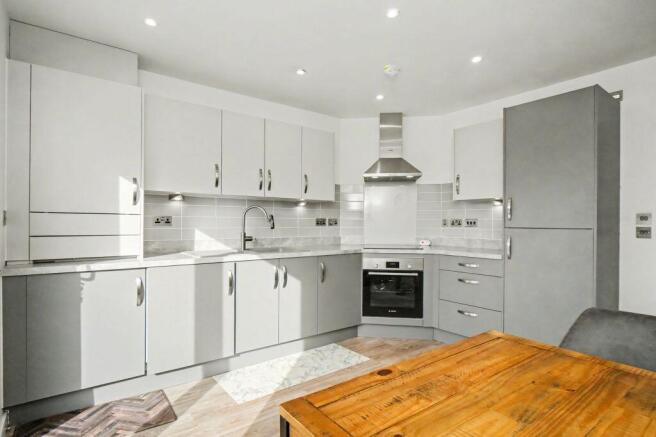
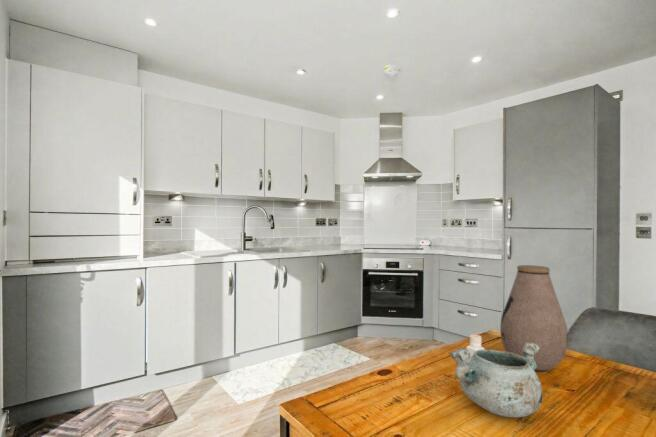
+ vase [499,264,569,373]
+ decorative bowl [449,342,544,419]
+ pepper shaker [465,333,486,357]
